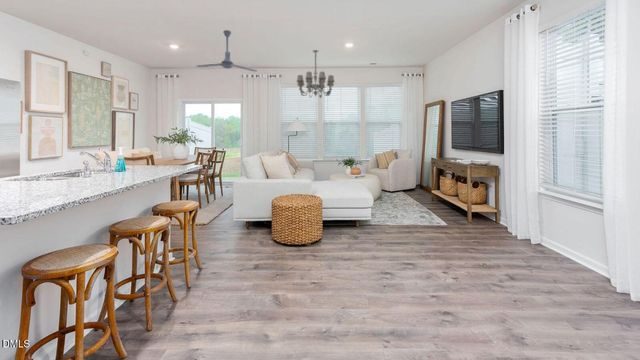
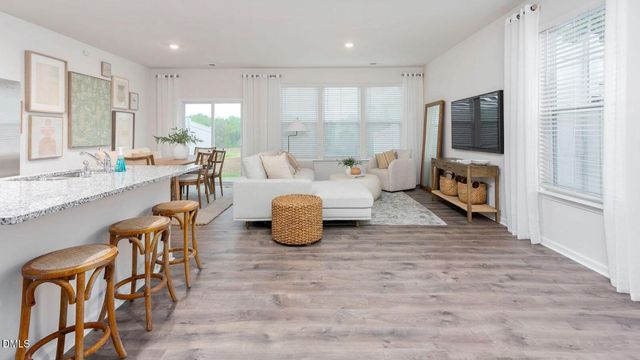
- chandelier [295,49,336,99]
- ceiling fan [196,29,258,73]
